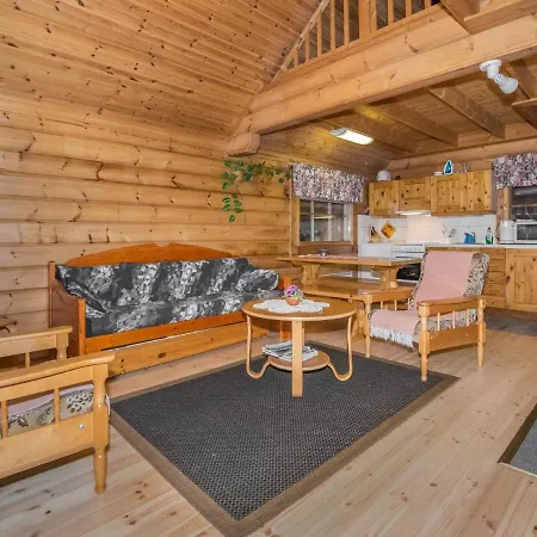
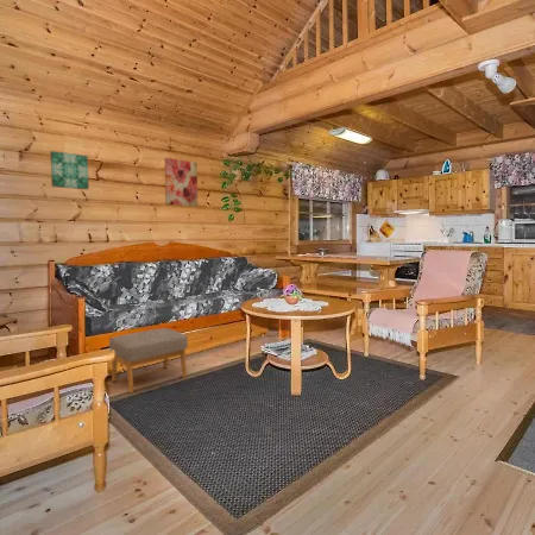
+ wall art [164,157,199,208]
+ footstool [108,327,189,395]
+ wall art [49,150,90,190]
